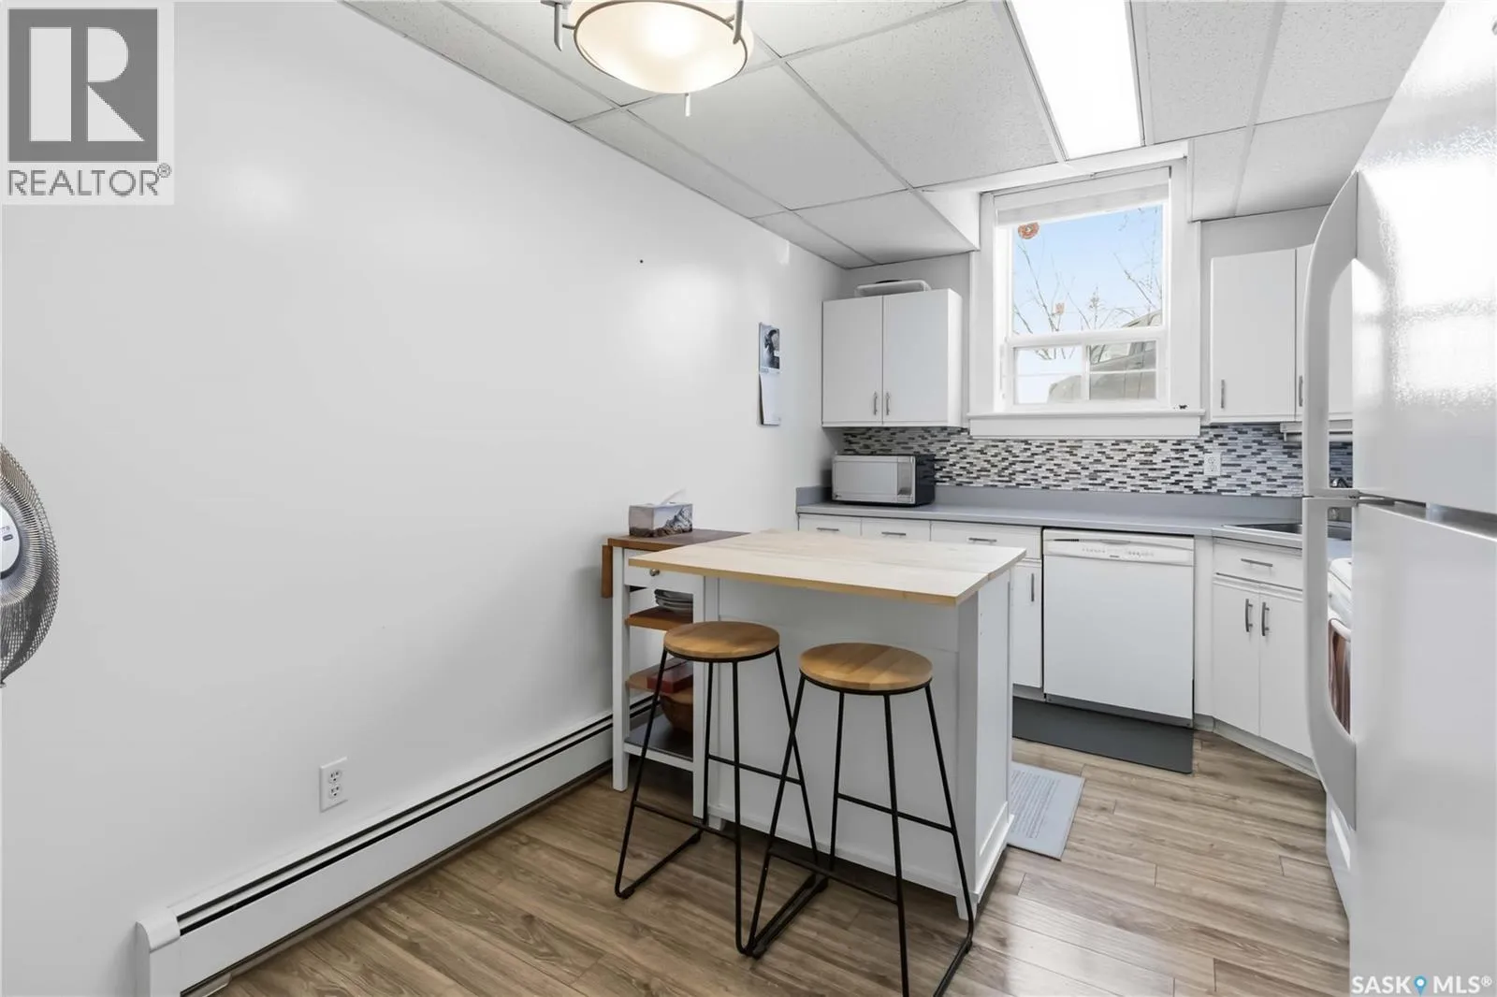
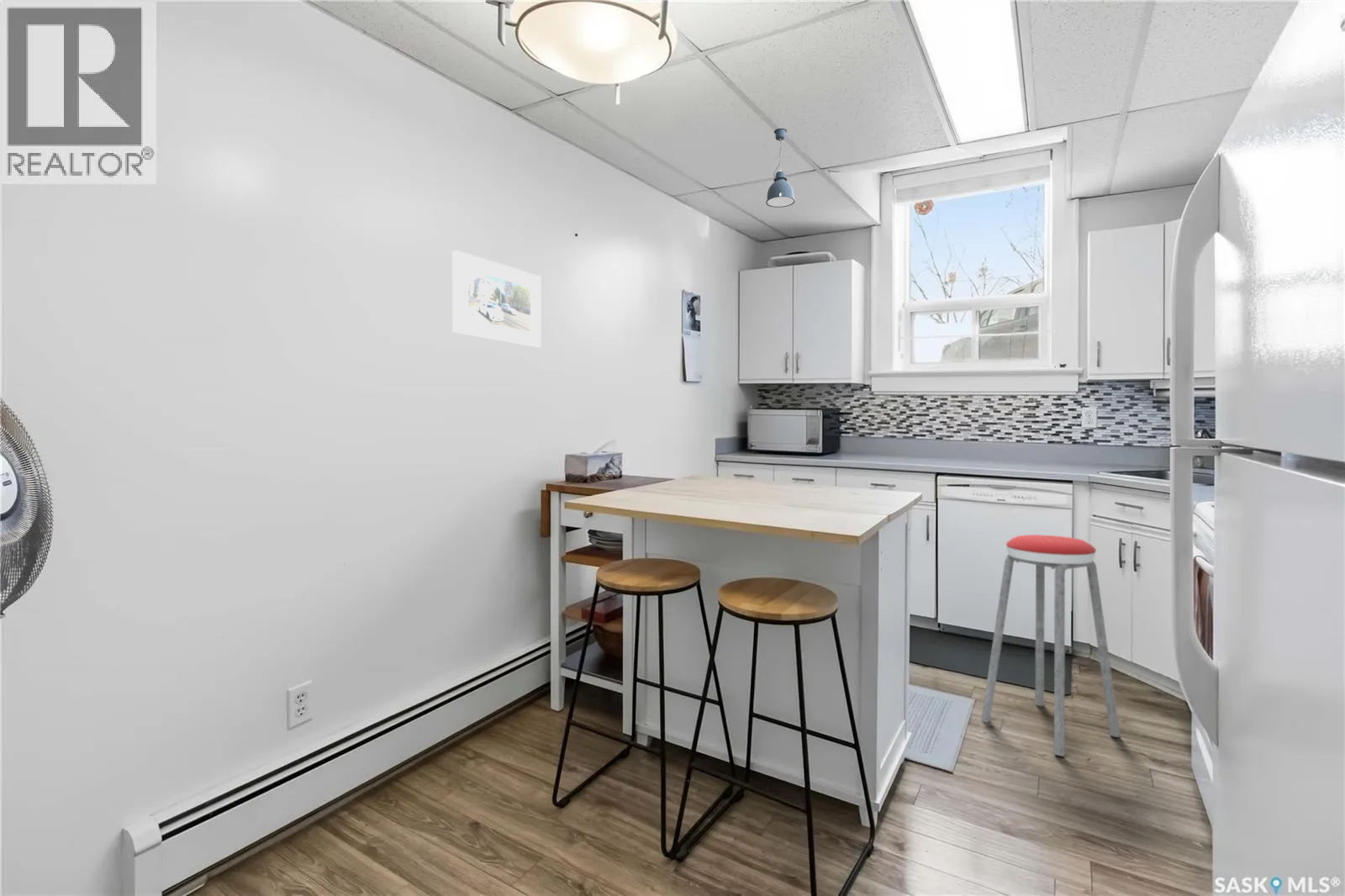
+ pendant light [765,128,796,208]
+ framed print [451,250,542,349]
+ music stool [980,534,1121,756]
